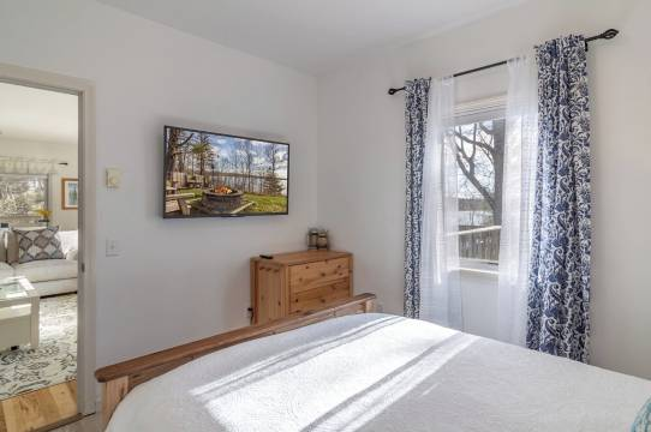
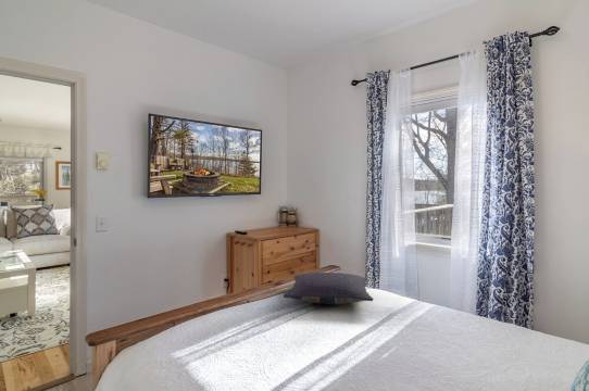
+ pillow [283,272,375,305]
